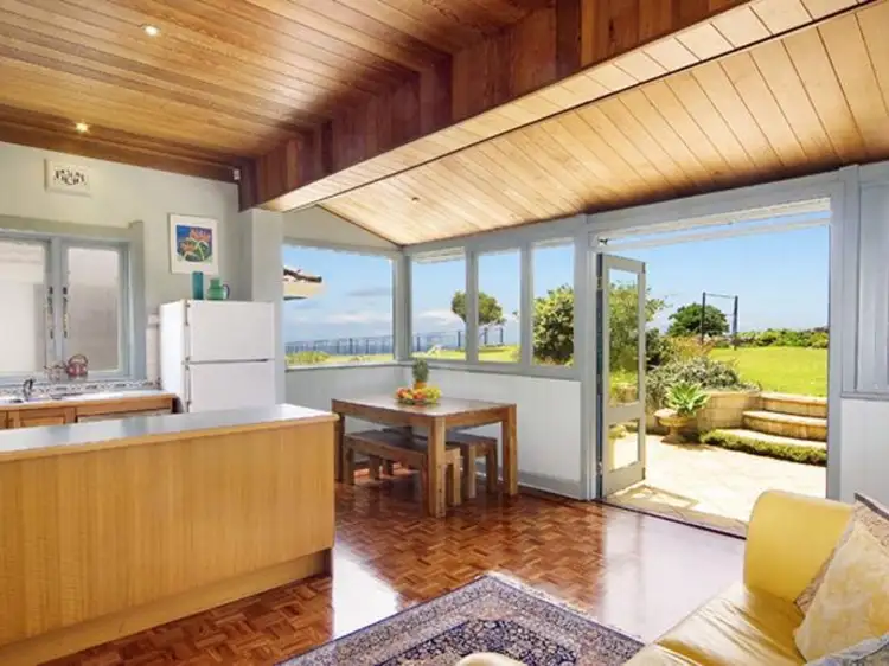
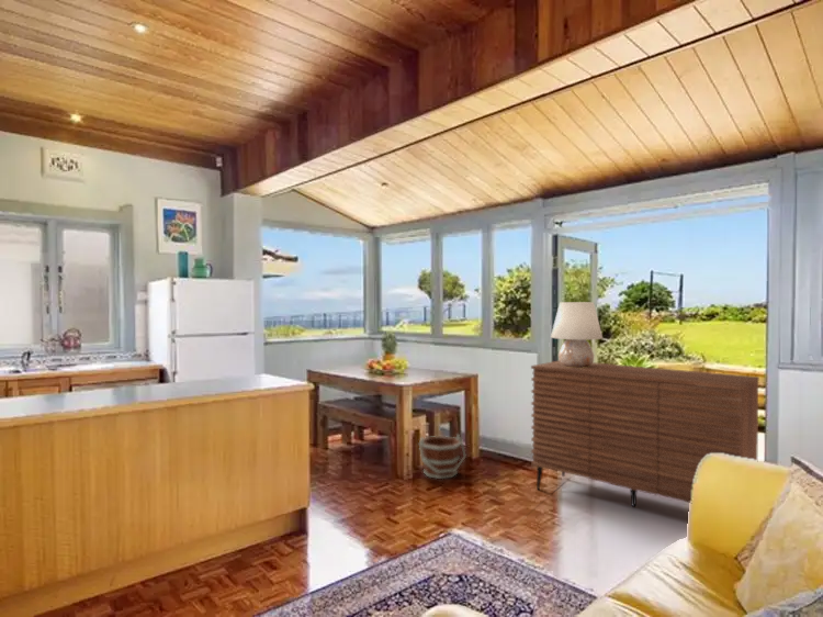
+ bucket [418,433,467,480]
+ table lamp [550,301,604,368]
+ sideboard [530,360,760,508]
